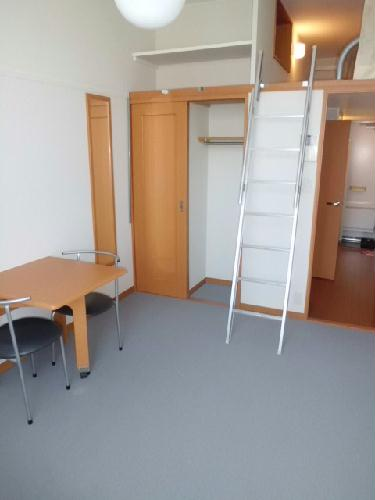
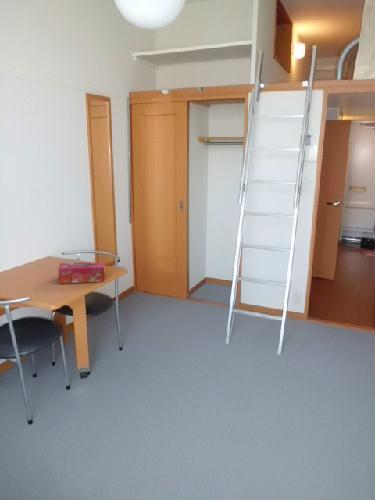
+ tissue box [57,261,105,285]
